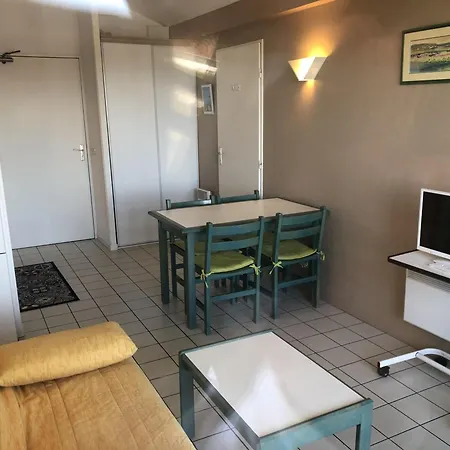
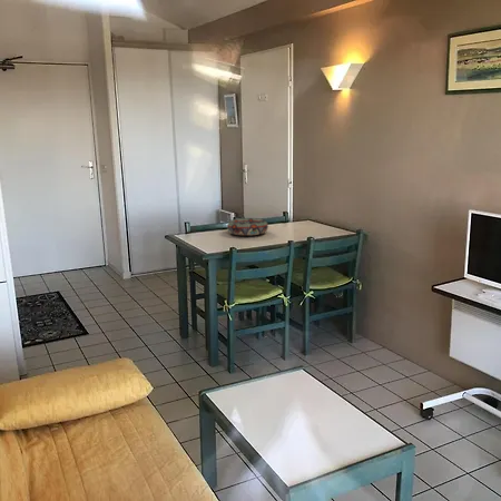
+ decorative bowl [226,217,269,237]
